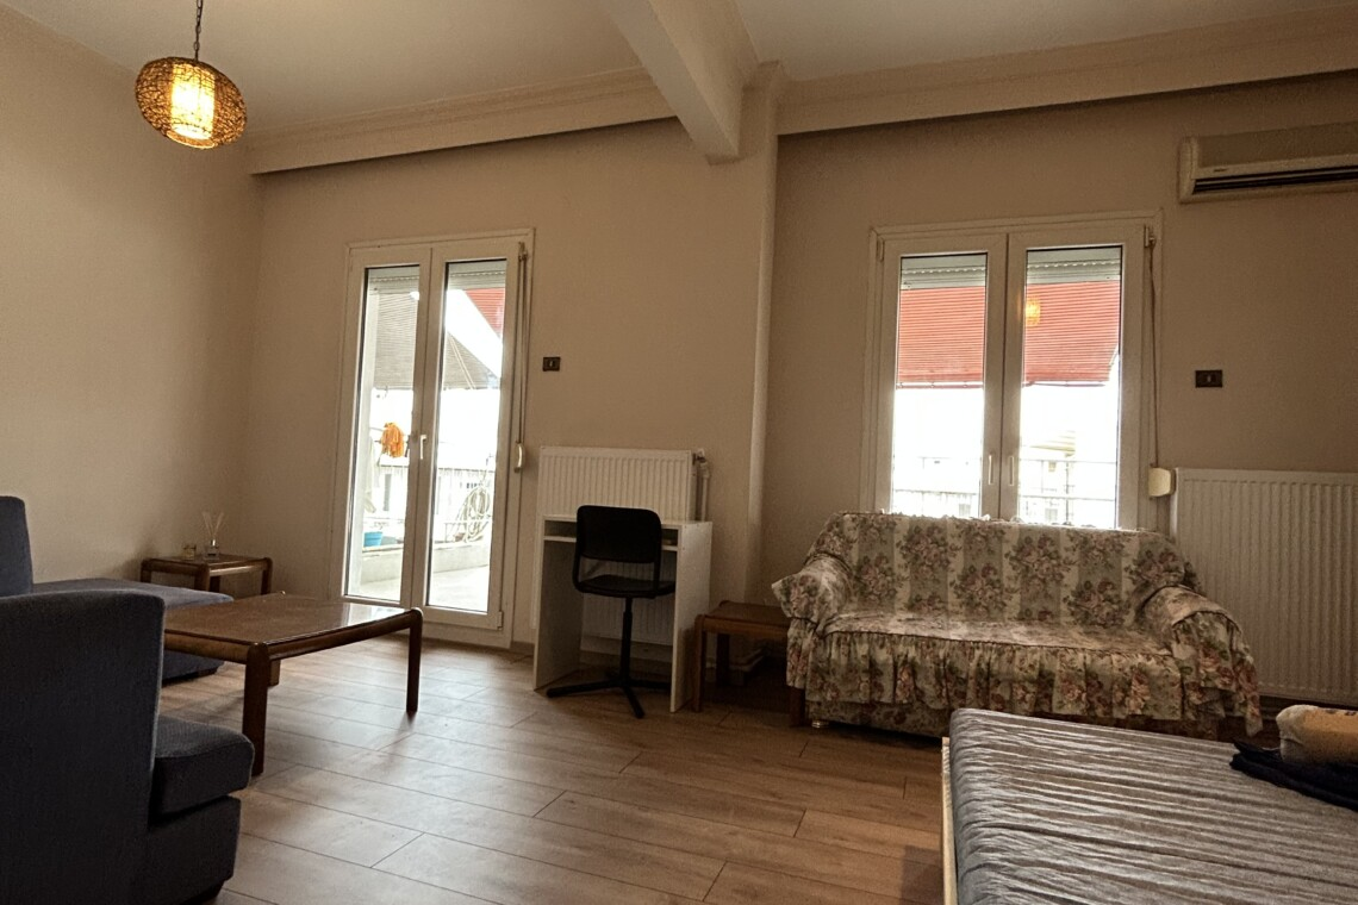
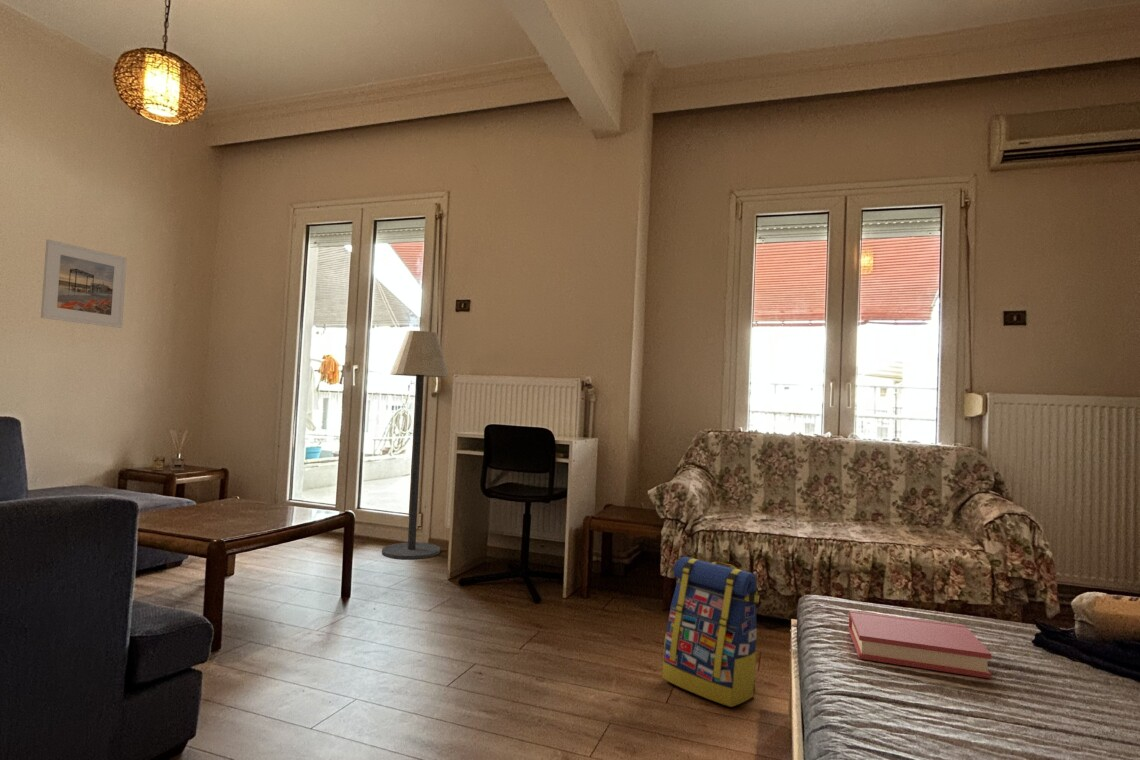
+ floor lamp [381,330,450,560]
+ backpack [662,556,760,708]
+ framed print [40,239,128,329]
+ hardback book [848,609,992,679]
